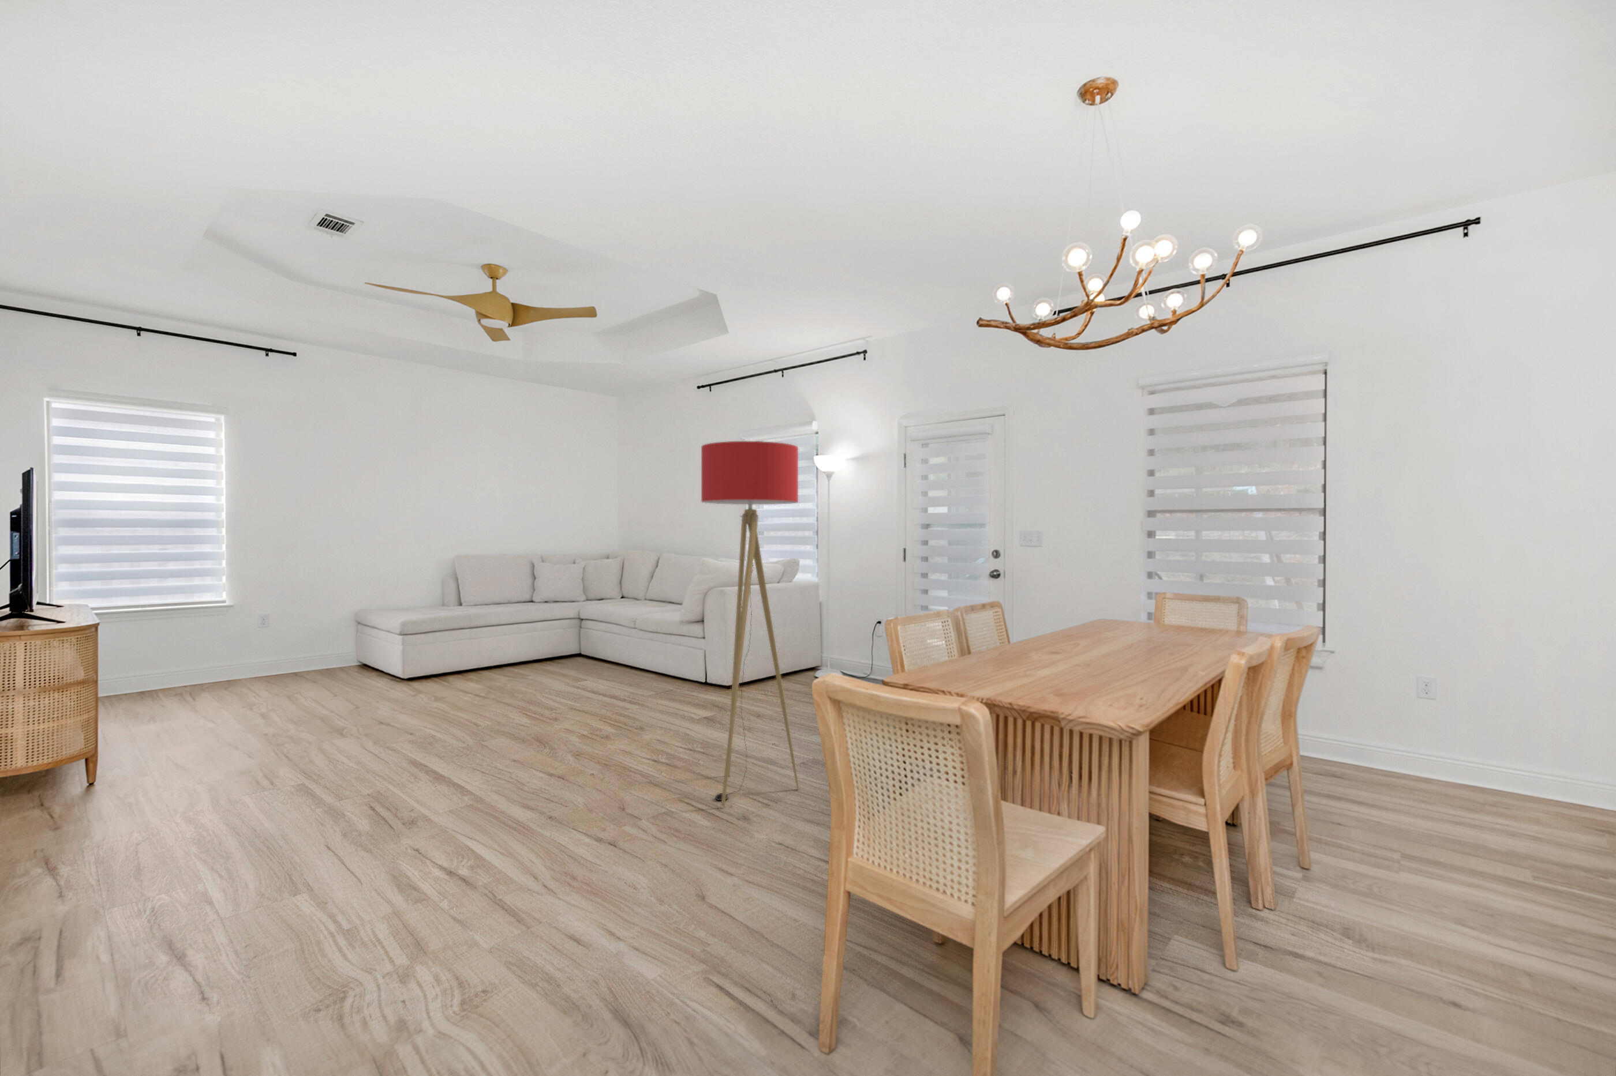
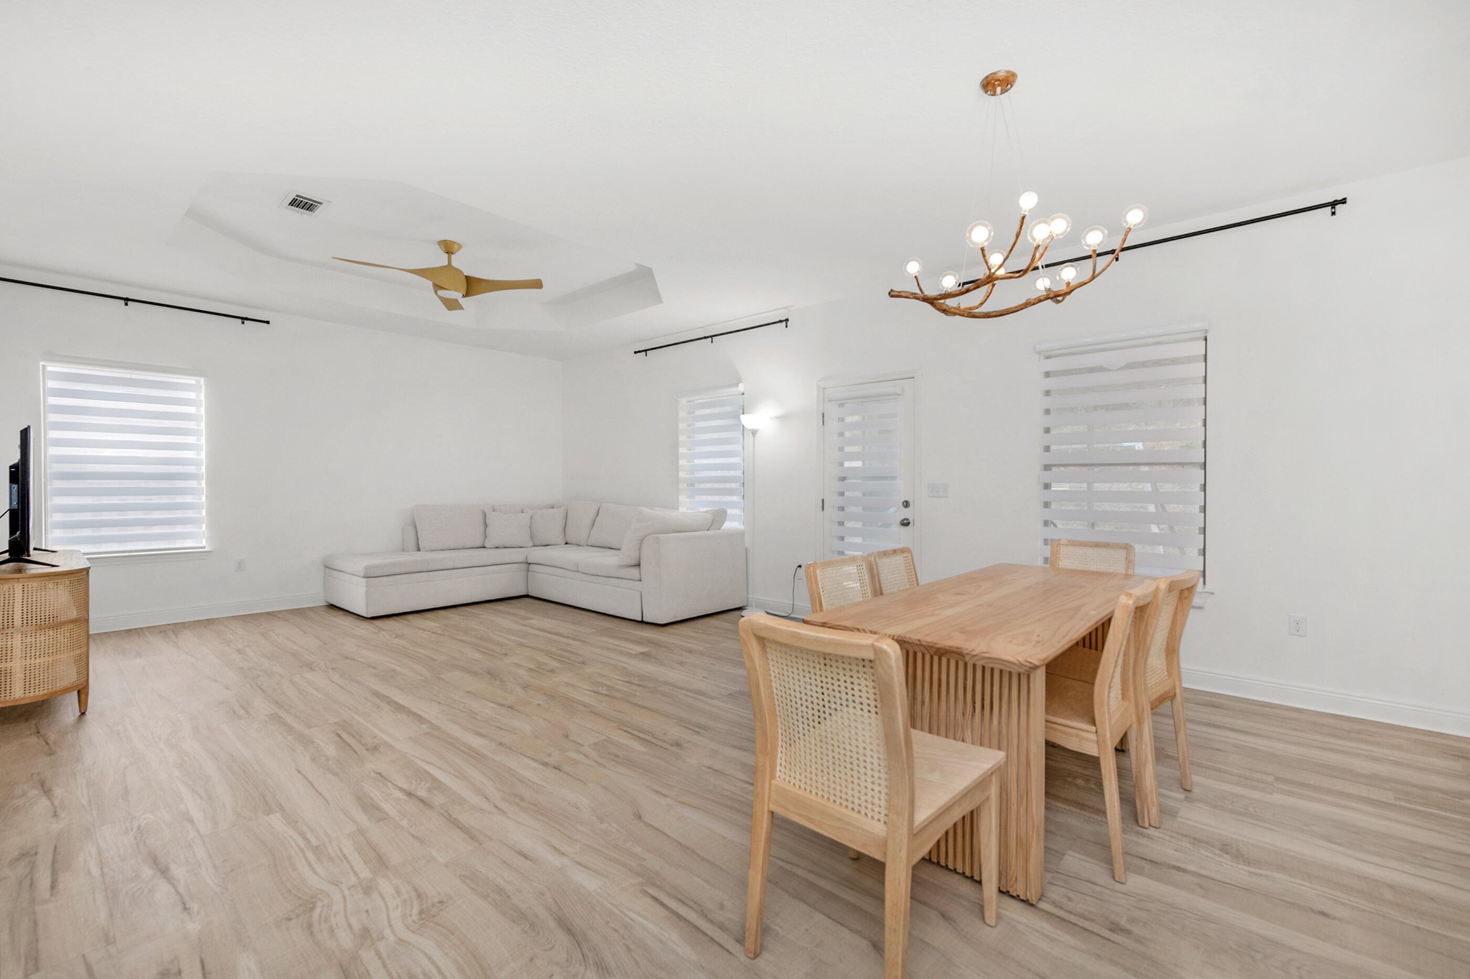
- floor lamp [700,441,800,807]
